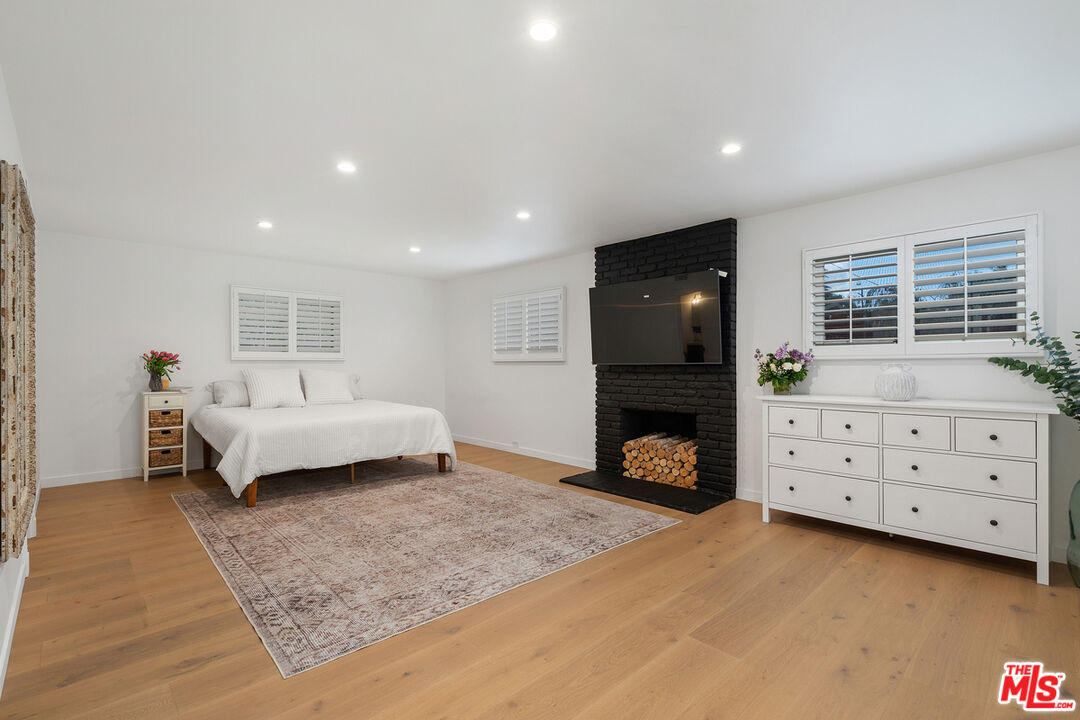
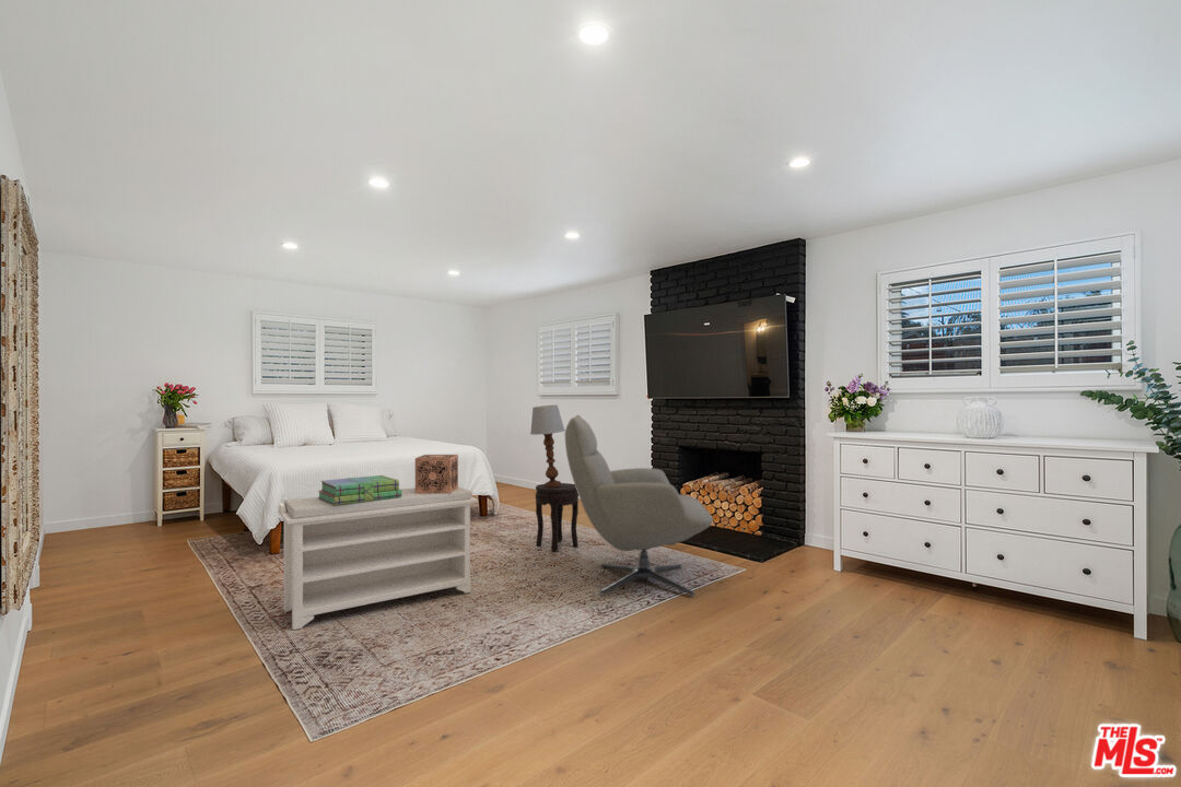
+ table lamp [529,404,565,488]
+ side table [535,482,580,553]
+ stack of books [317,474,402,505]
+ chair [564,414,714,597]
+ bench [277,485,479,631]
+ decorative box [414,454,459,493]
